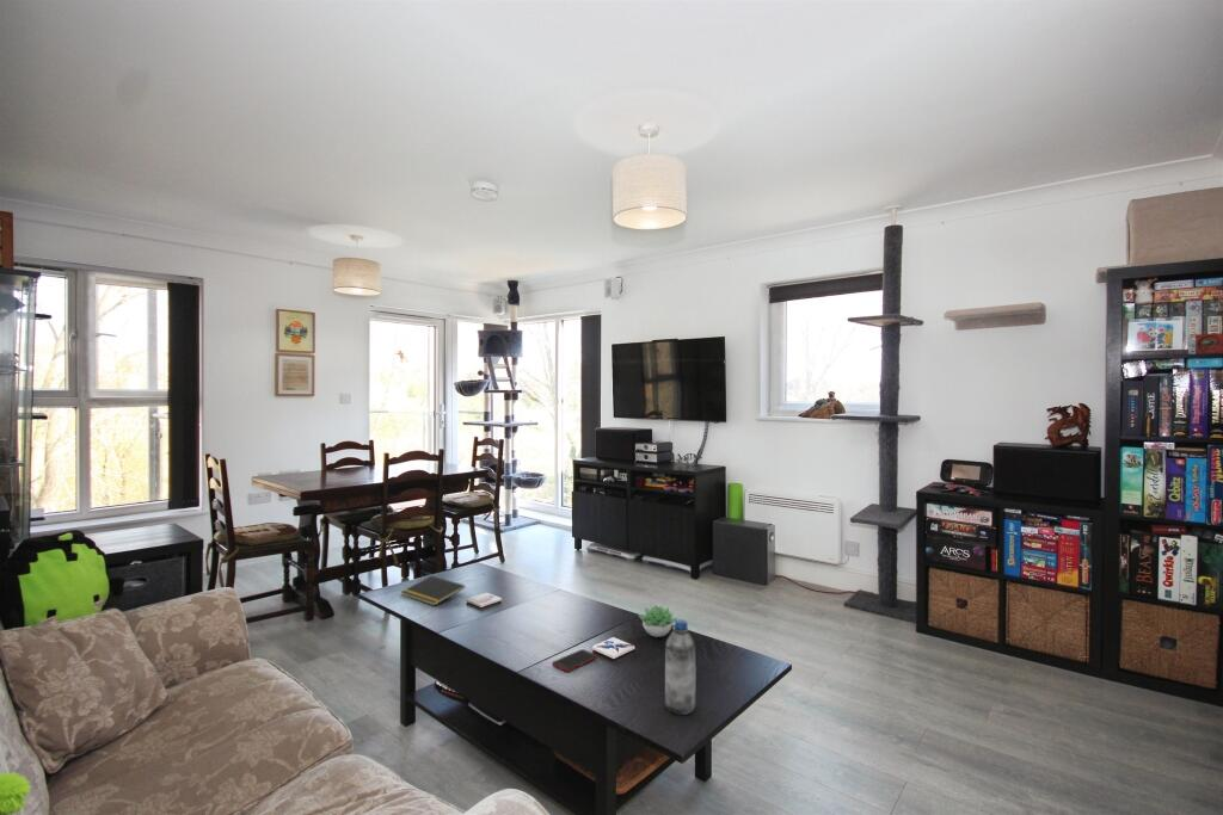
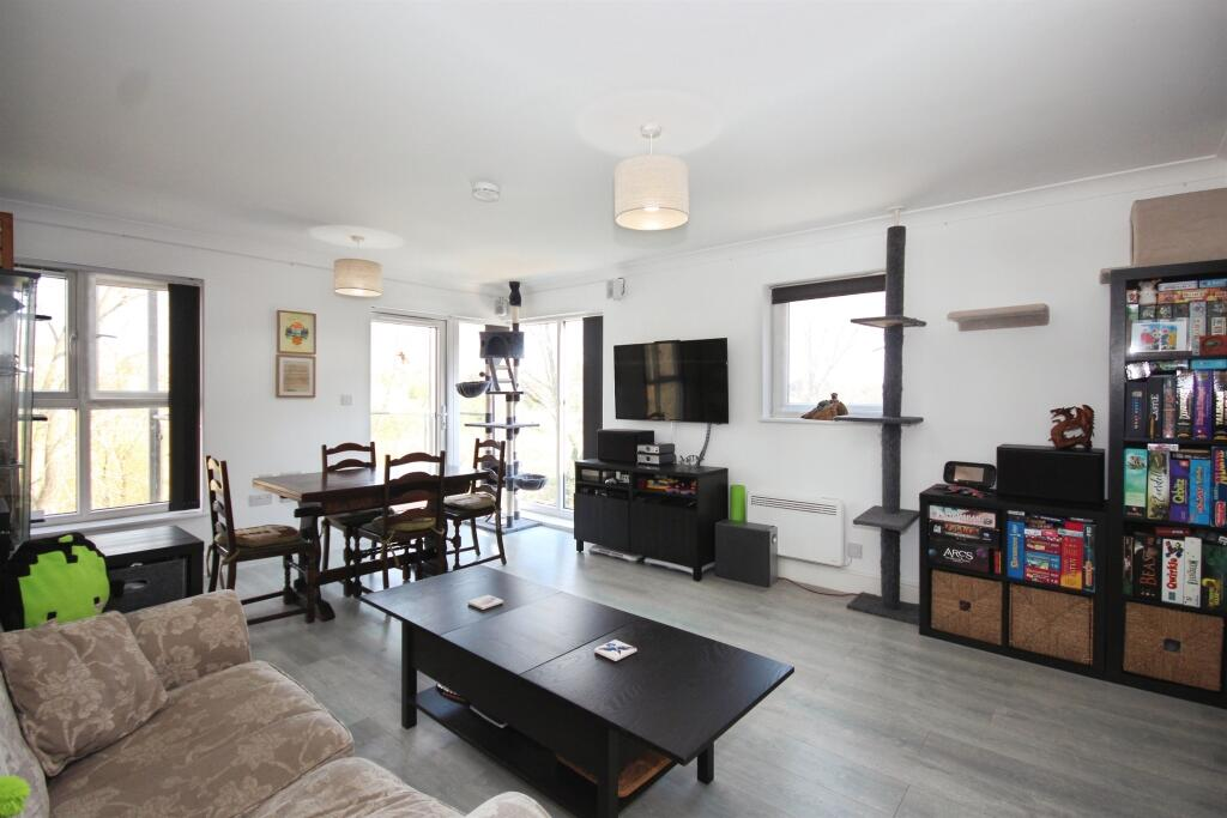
- cell phone [551,648,598,673]
- succulent plant [637,604,678,638]
- notepad [400,575,466,607]
- water bottle [664,618,697,716]
